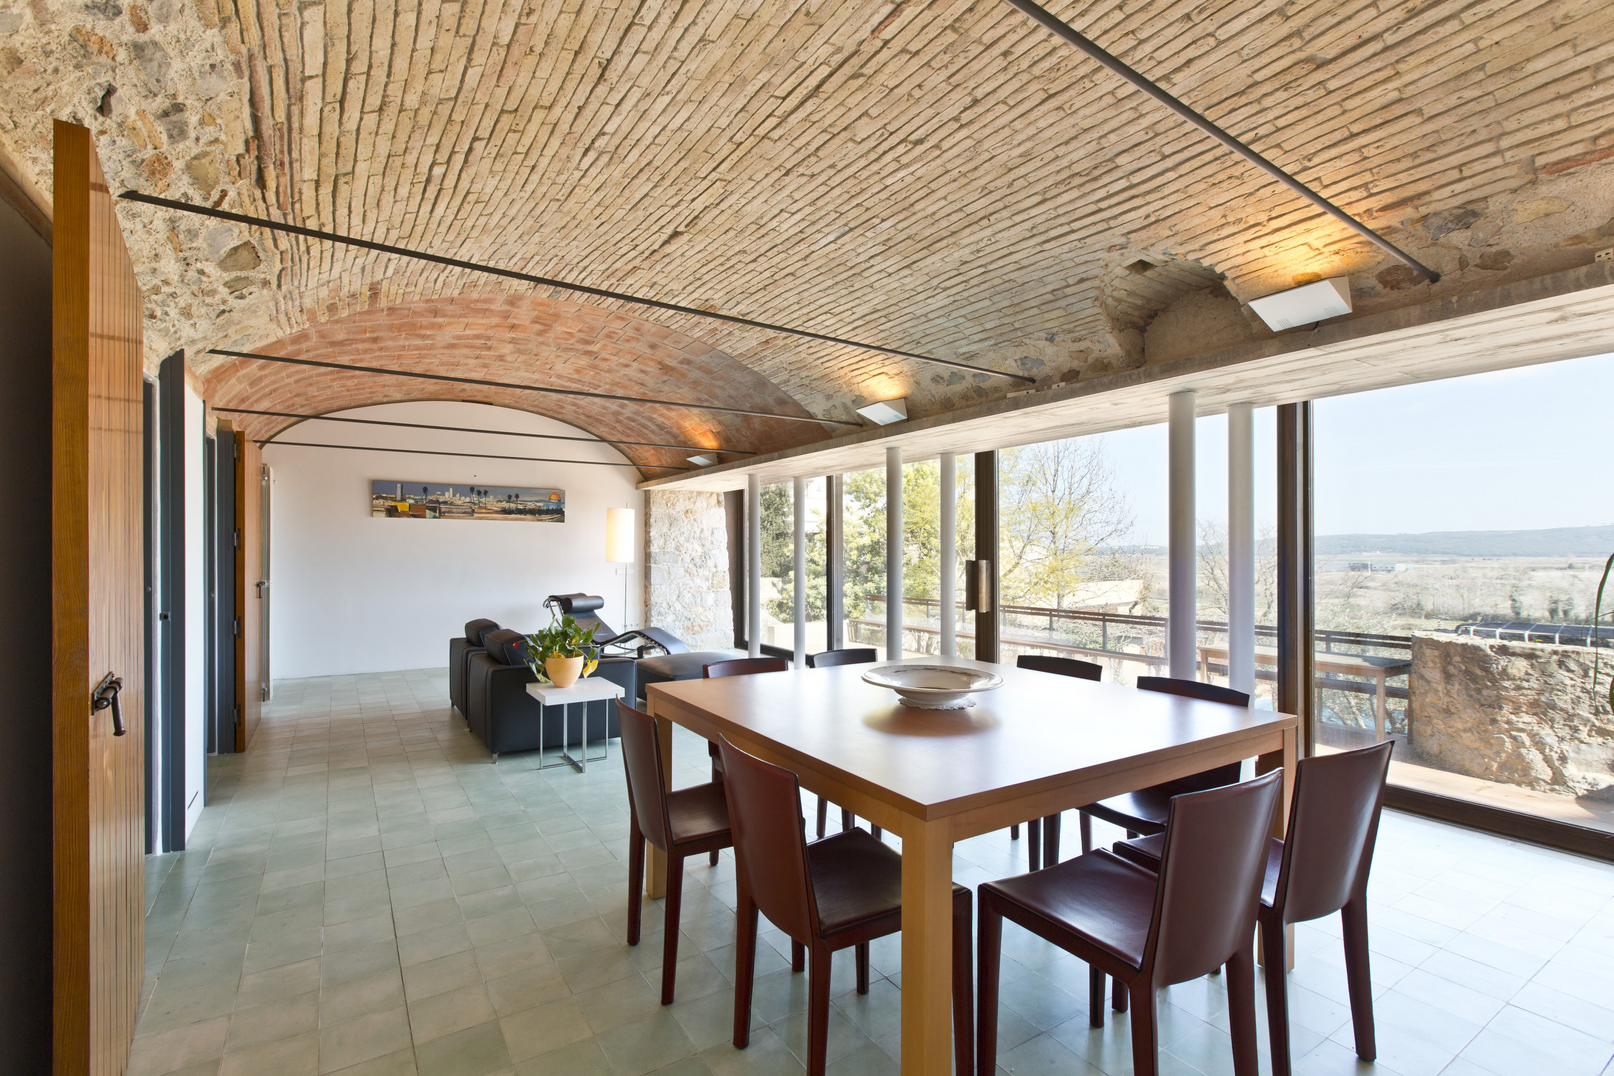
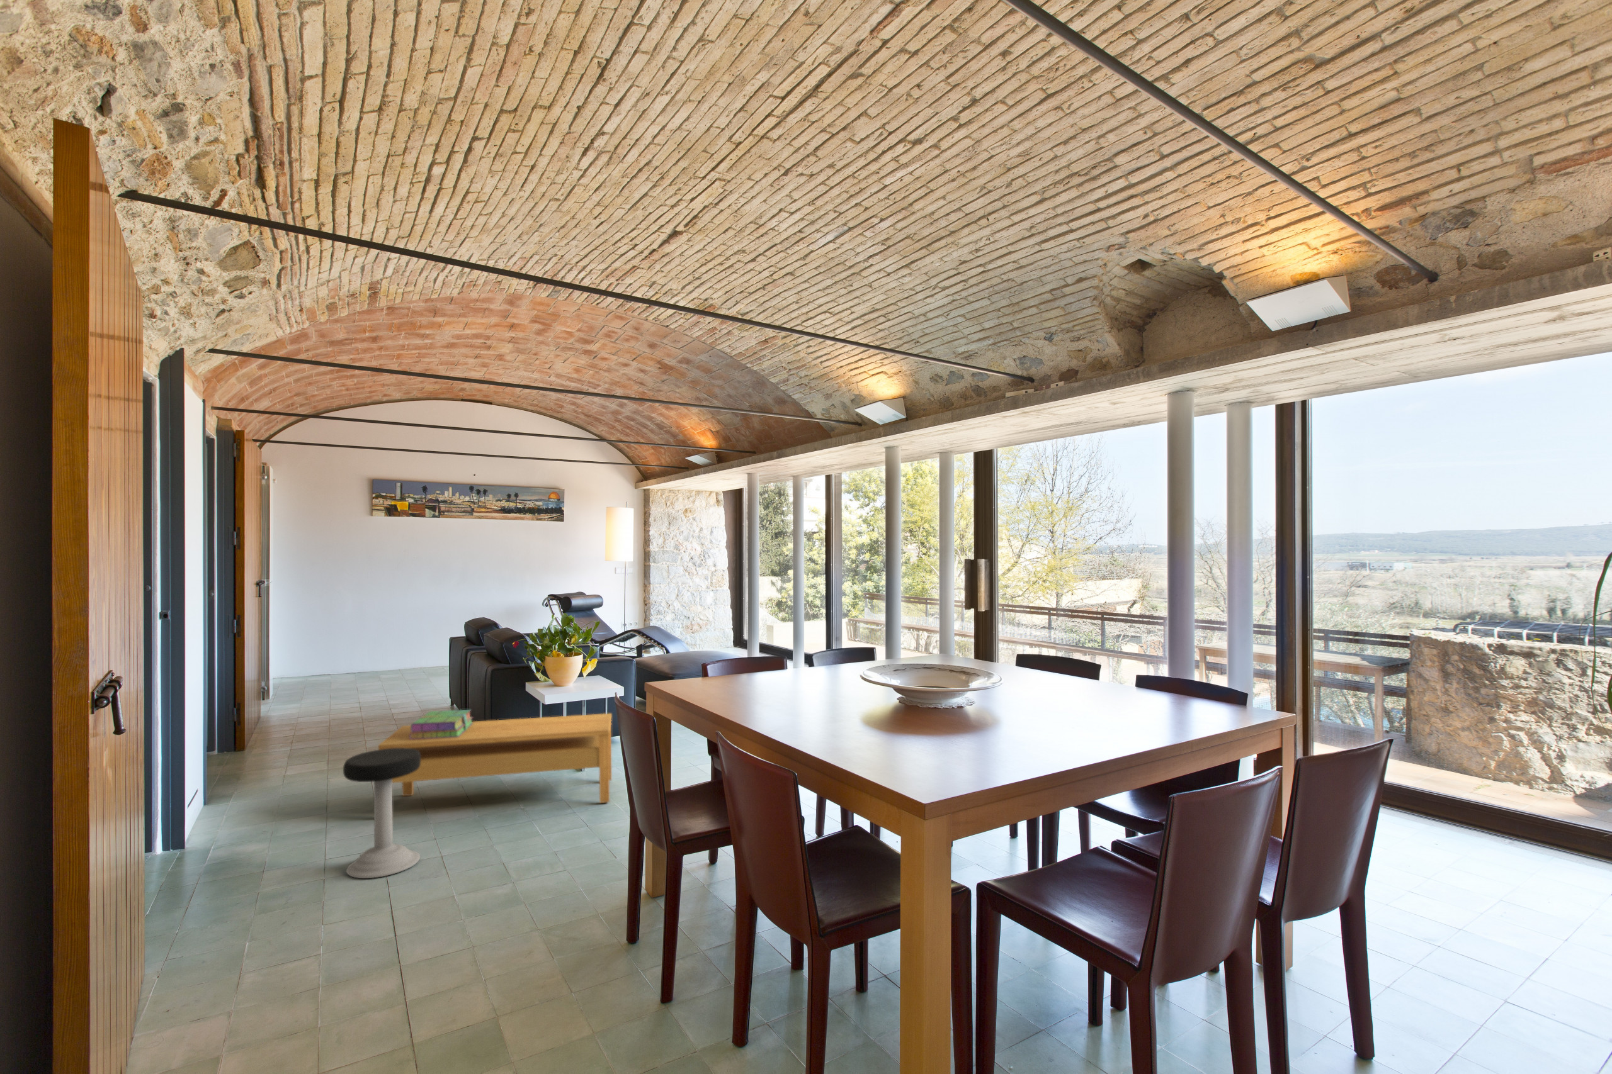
+ coffee table [378,713,612,803]
+ stool [343,748,421,879]
+ stack of books [409,710,474,740]
